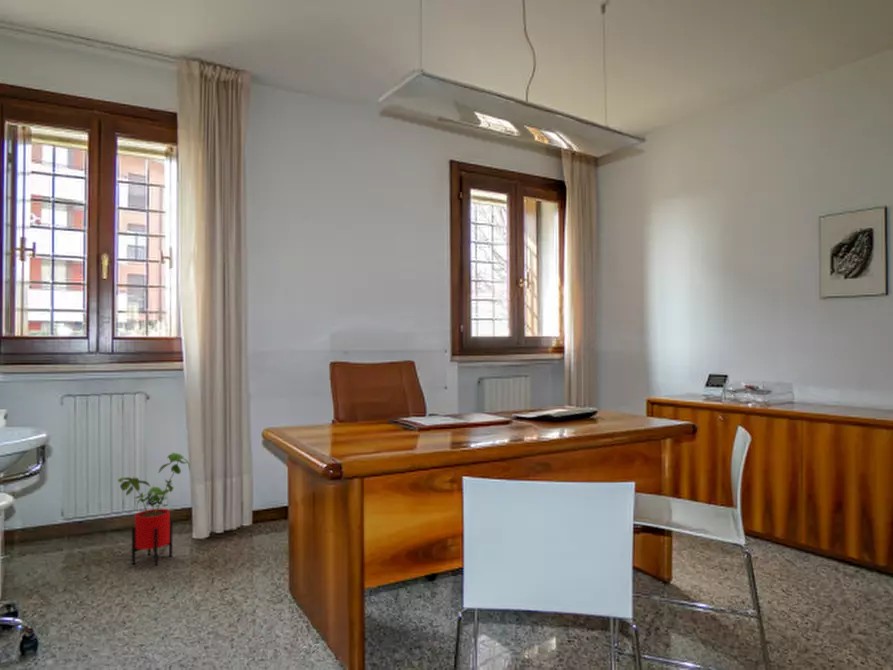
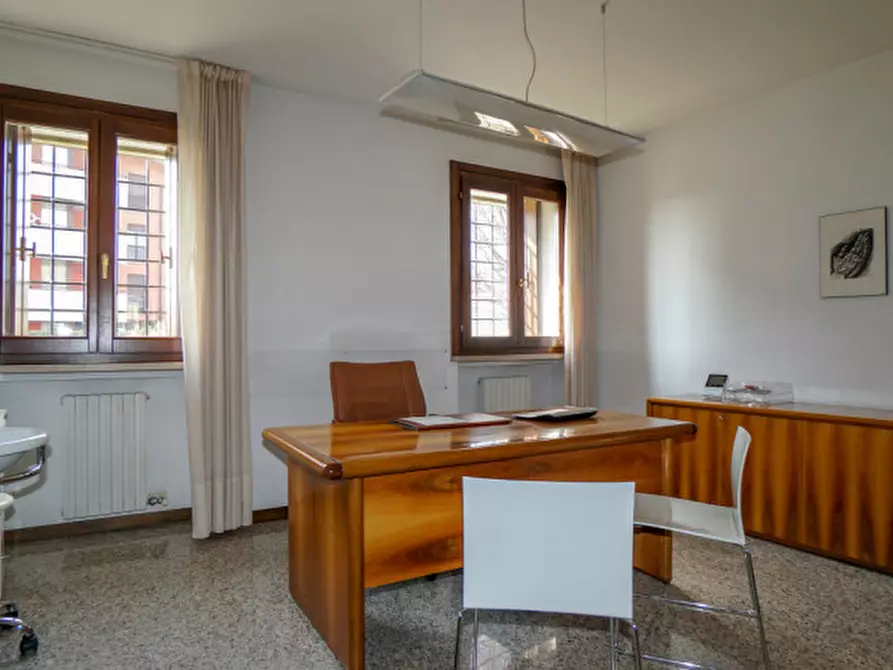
- house plant [117,452,191,567]
